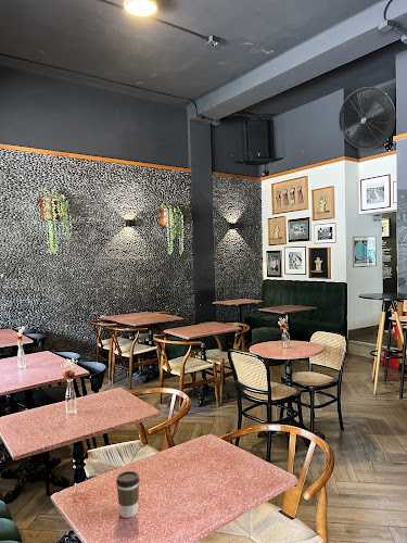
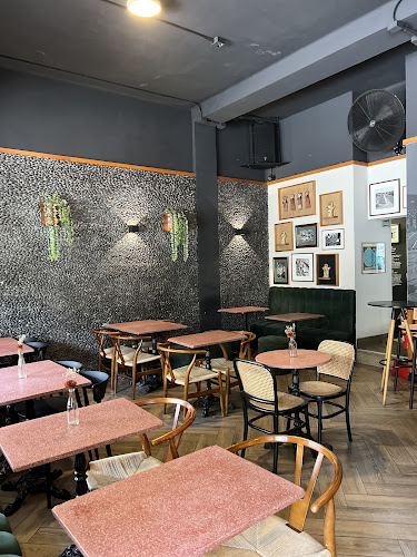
- coffee cup [115,470,140,519]
